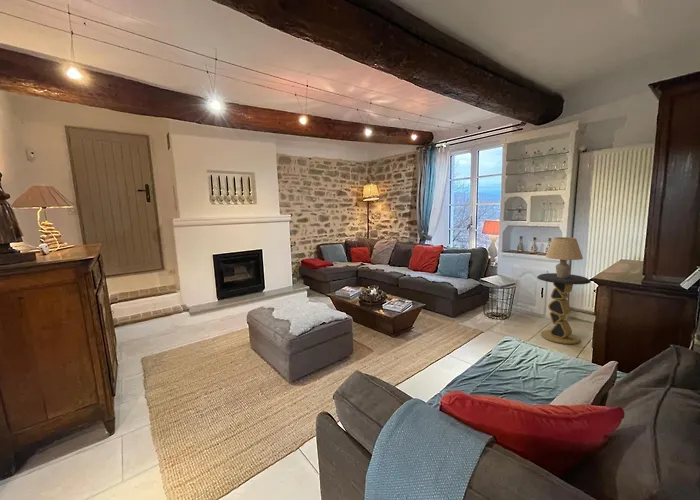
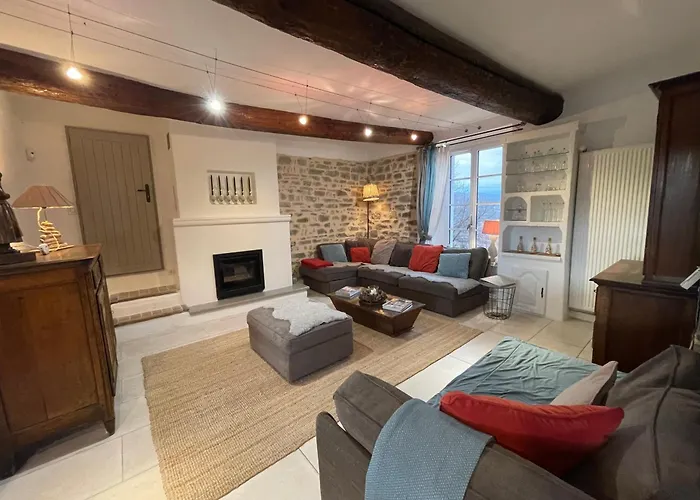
- table lamp [544,236,584,278]
- side table [536,272,592,345]
